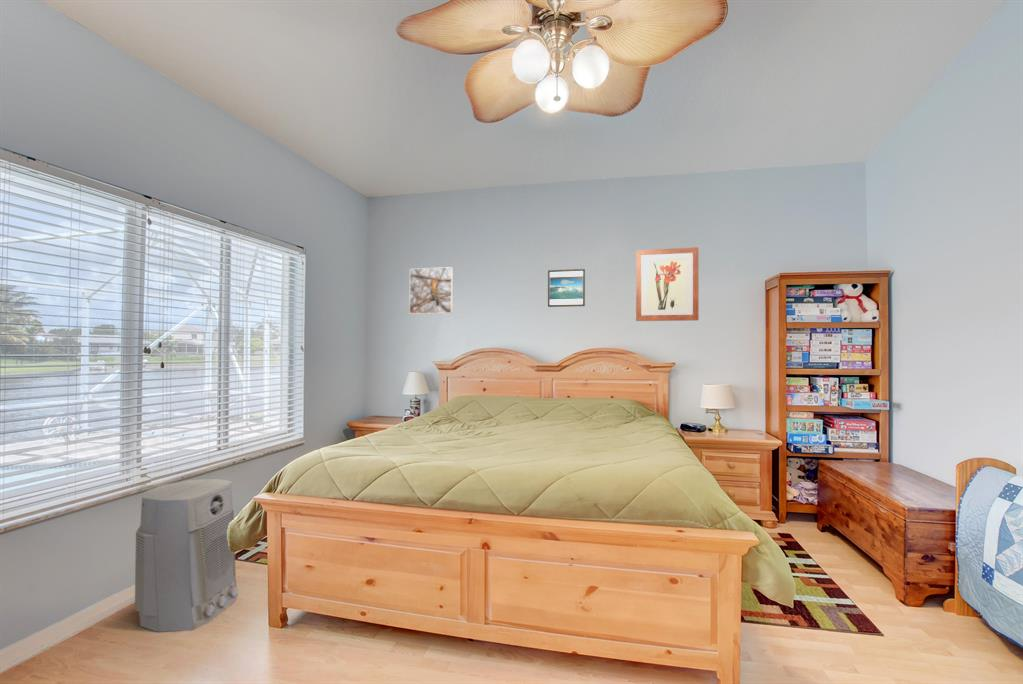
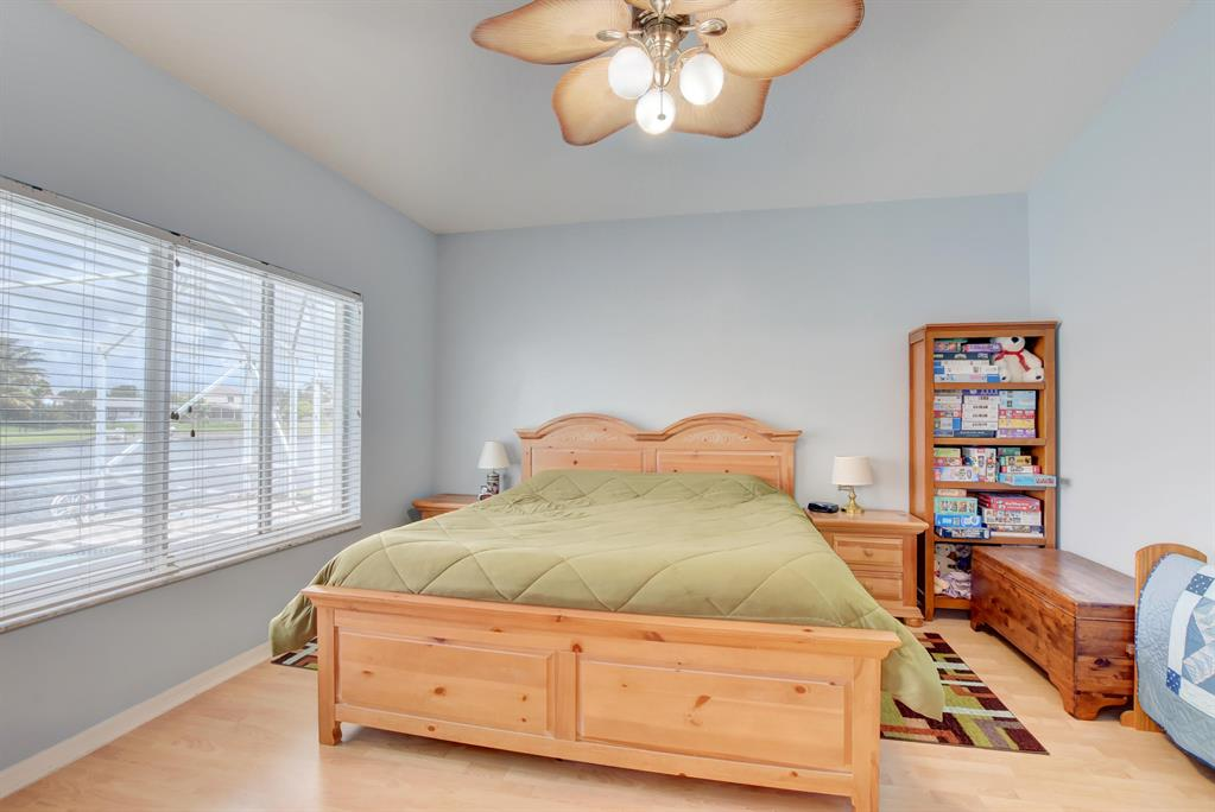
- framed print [408,266,454,315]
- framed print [547,268,586,308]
- air purifier [134,478,239,633]
- wall art [635,246,700,322]
